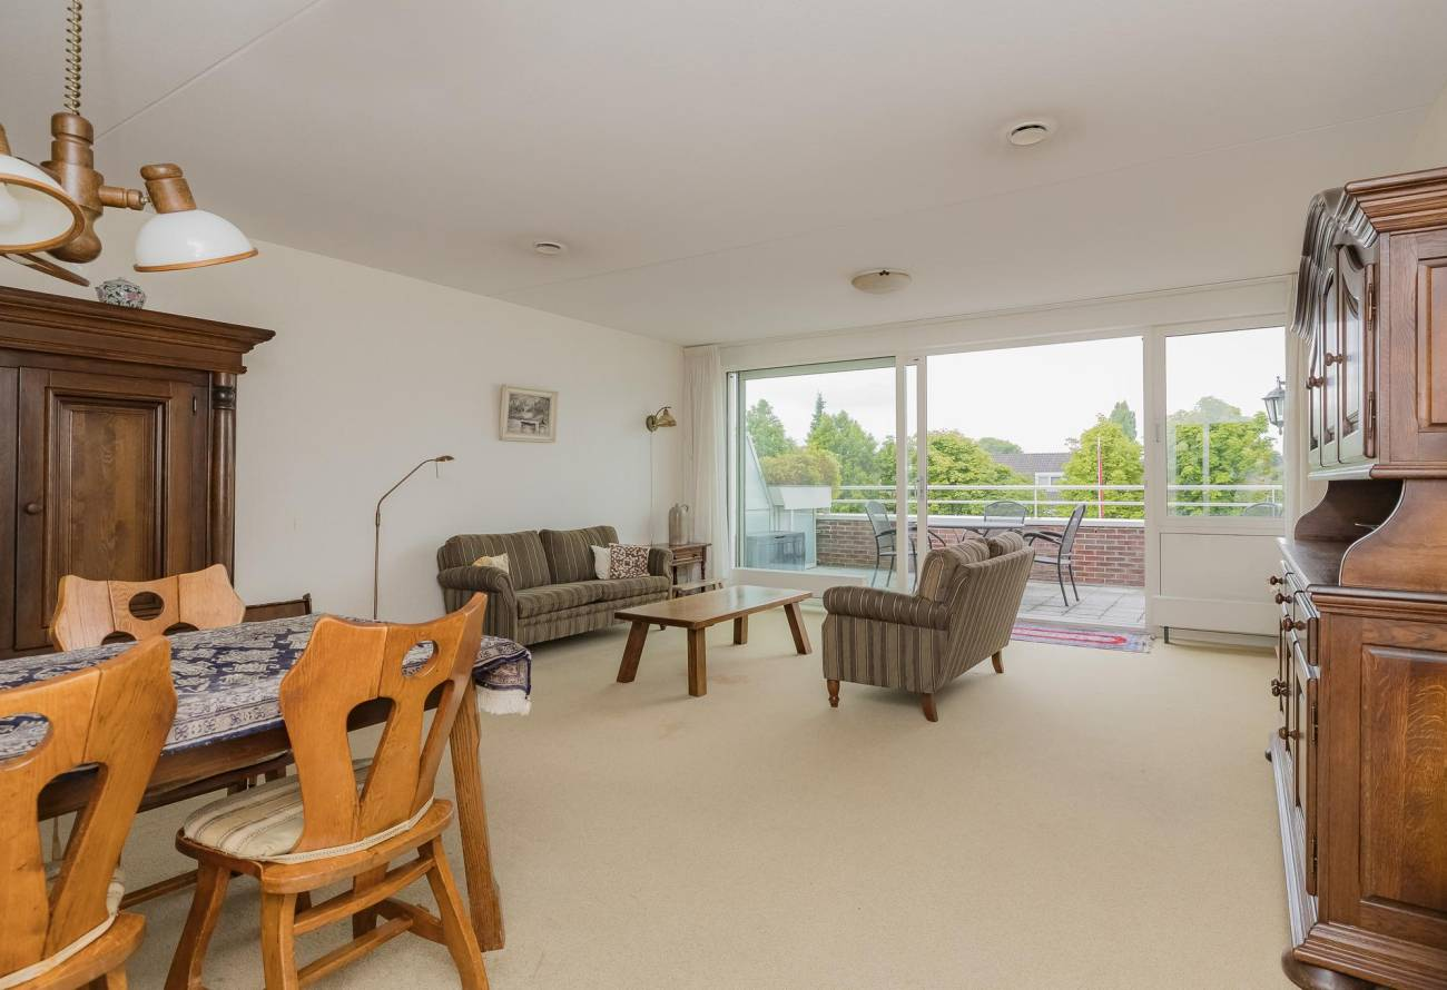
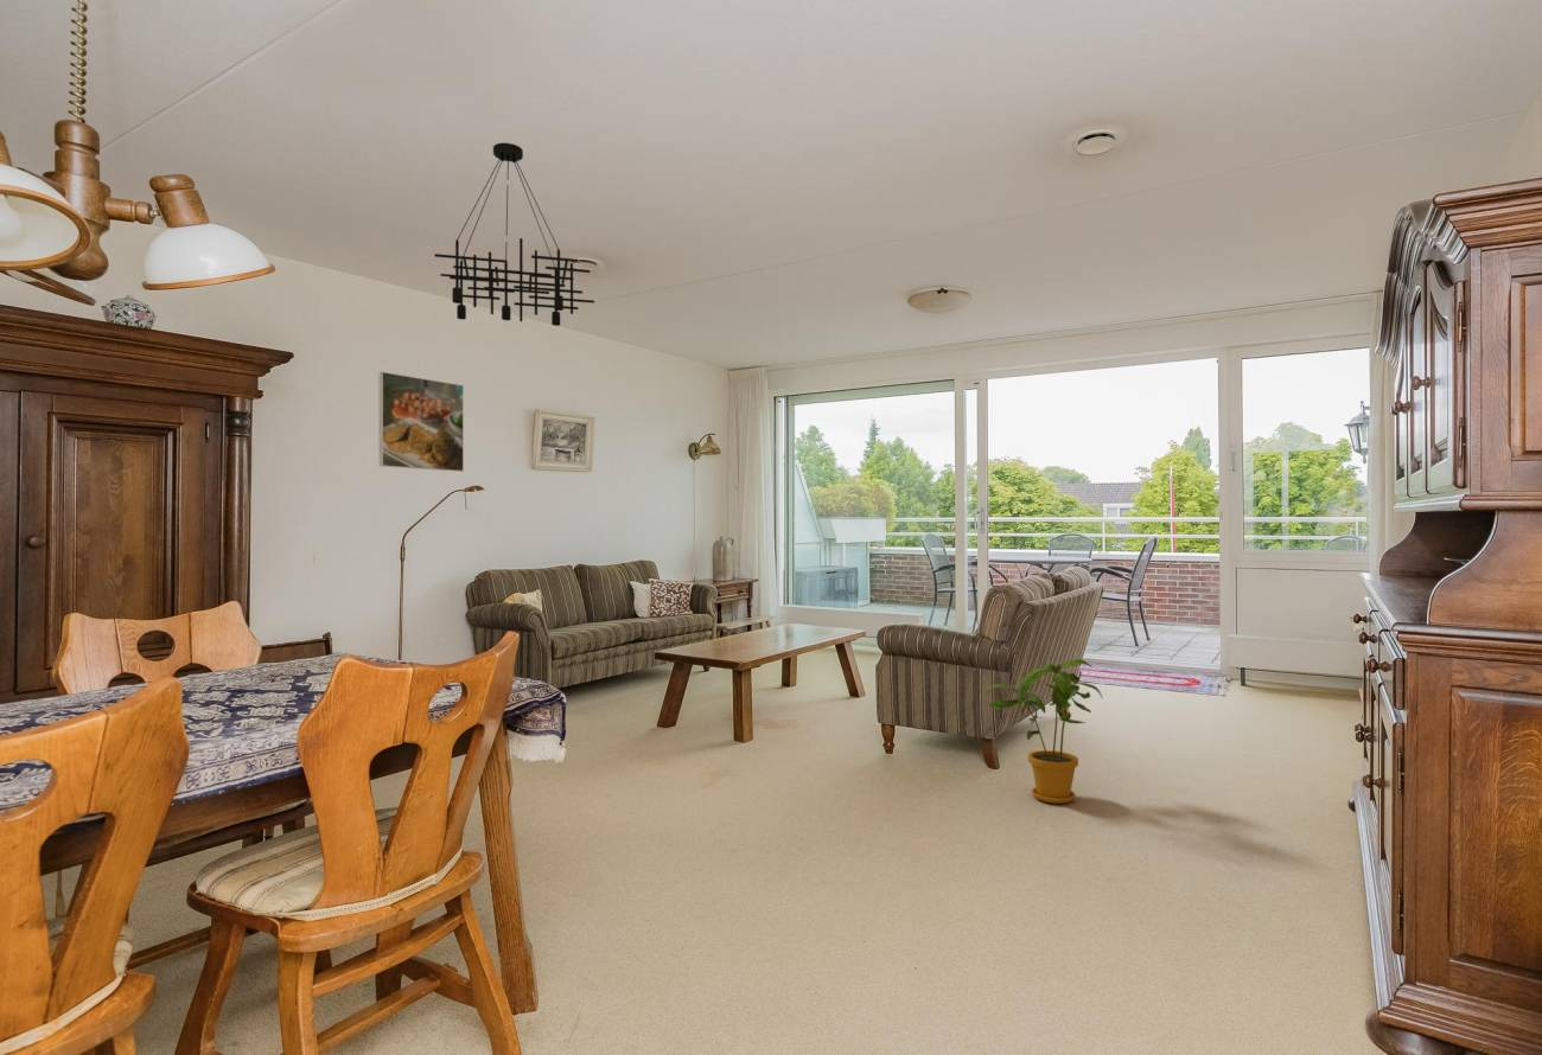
+ house plant [981,658,1104,805]
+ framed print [378,371,465,473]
+ chandelier [433,142,595,327]
